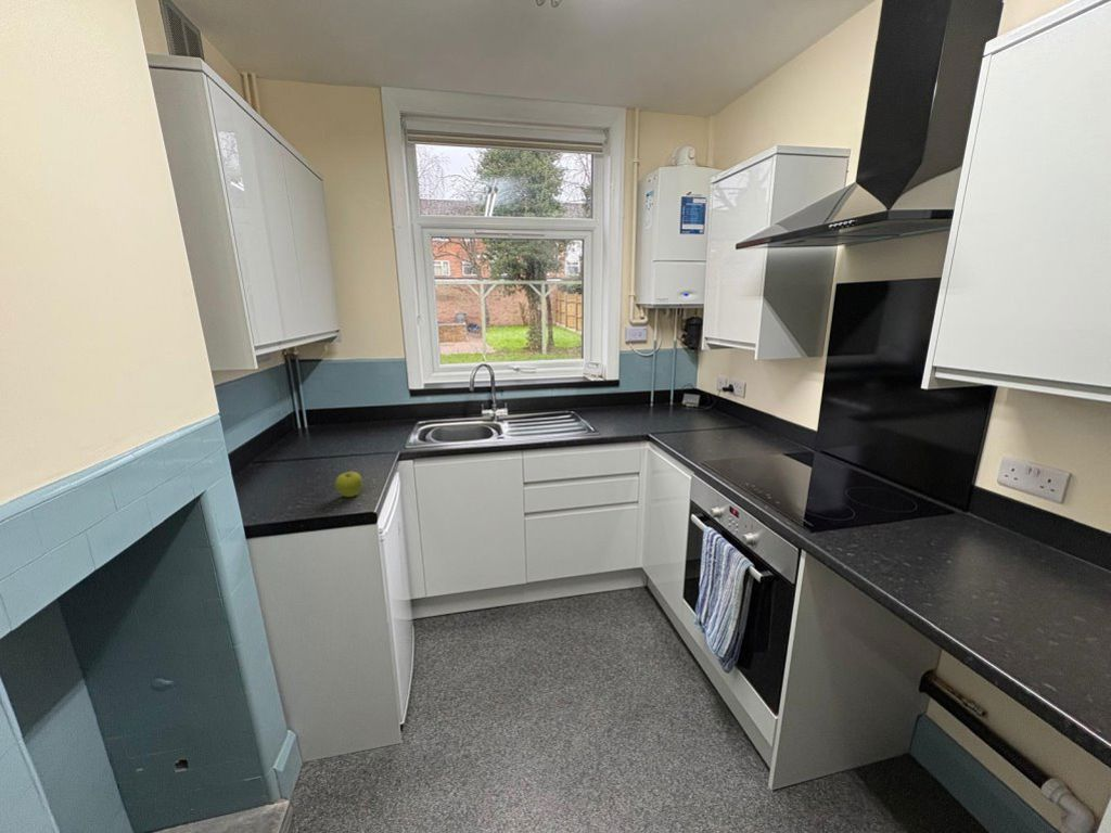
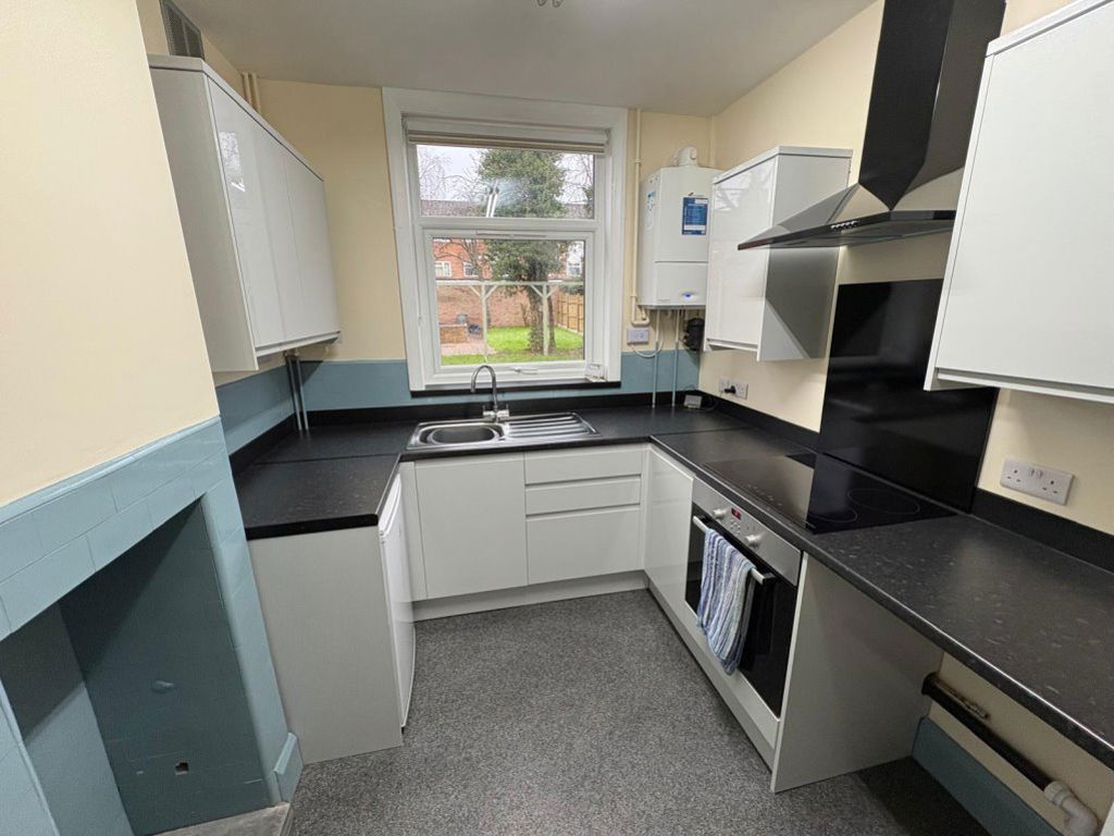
- fruit [334,471,363,498]
